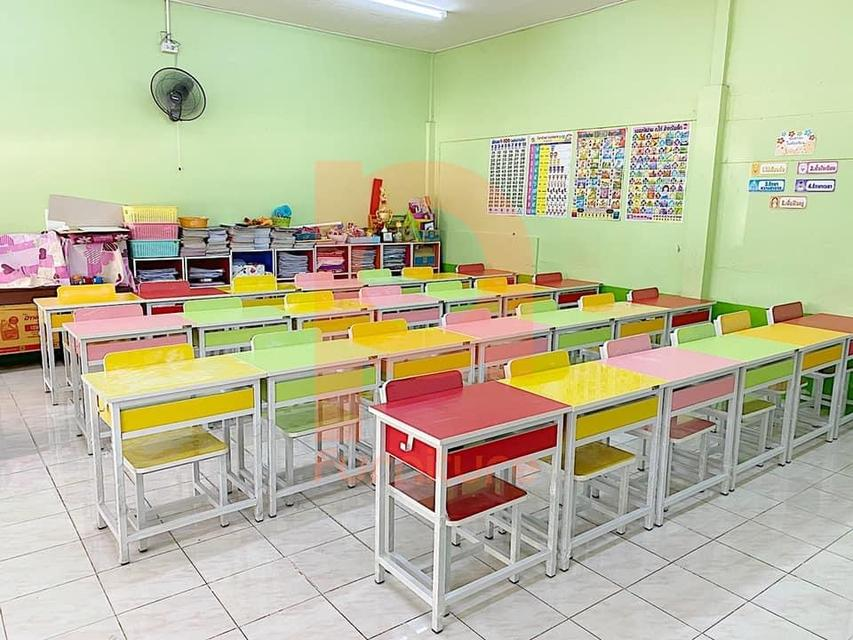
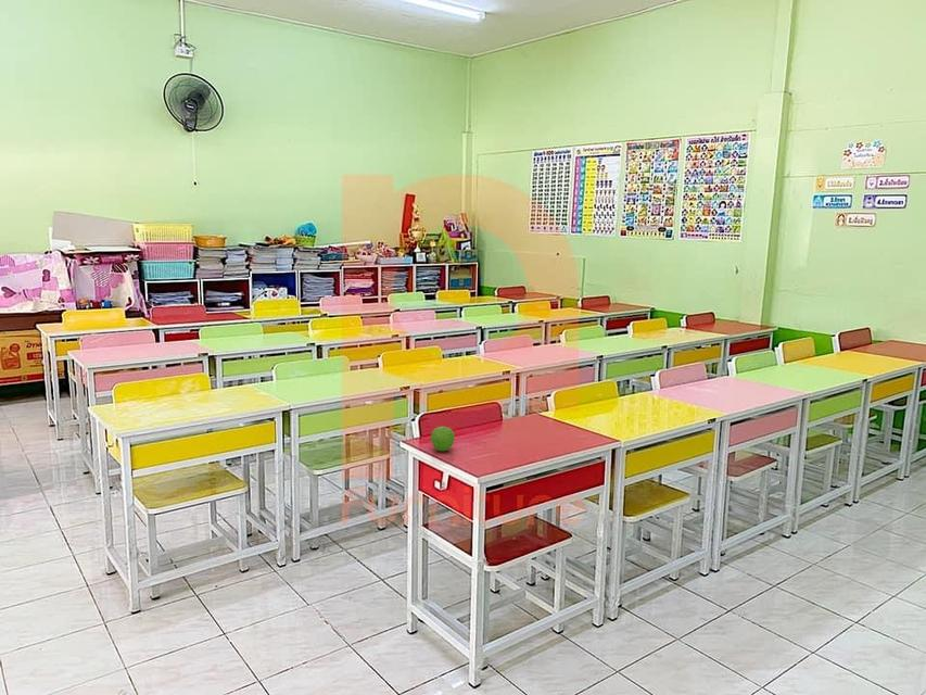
+ fruit [430,426,456,452]
